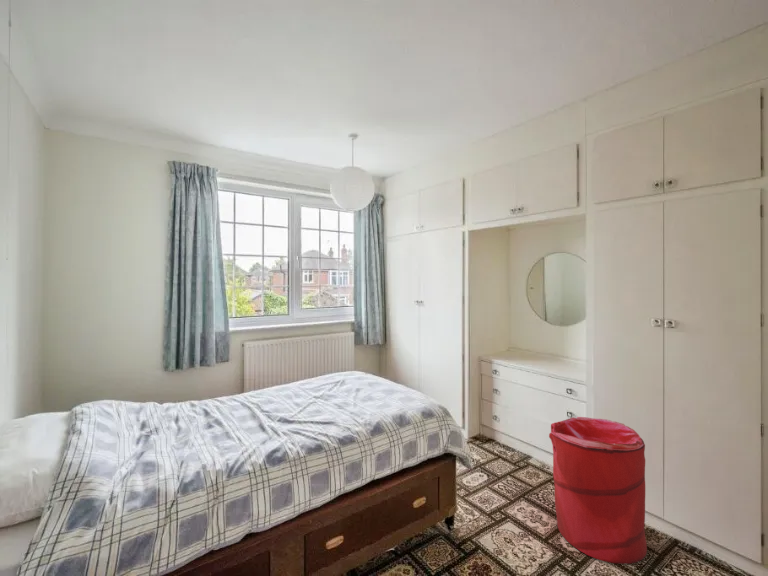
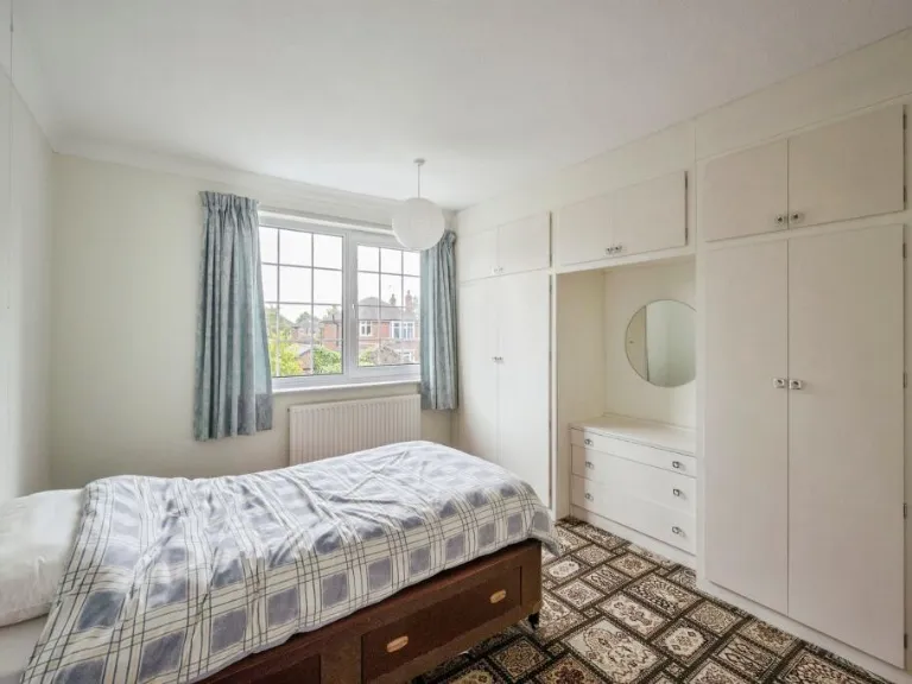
- laundry hamper [548,416,648,565]
